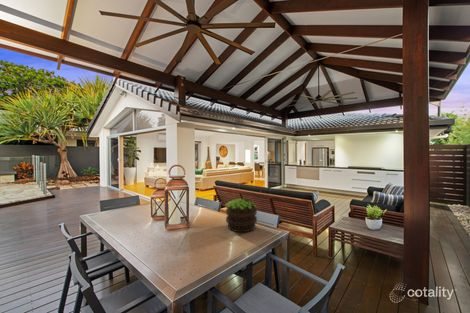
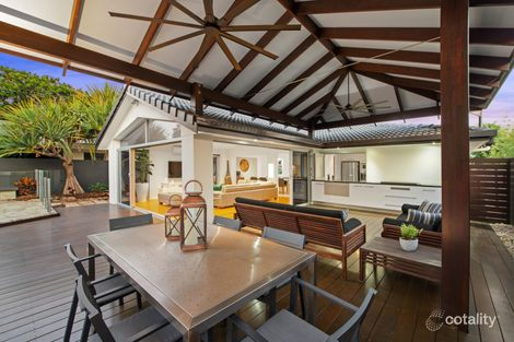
- potted plant [225,198,258,233]
